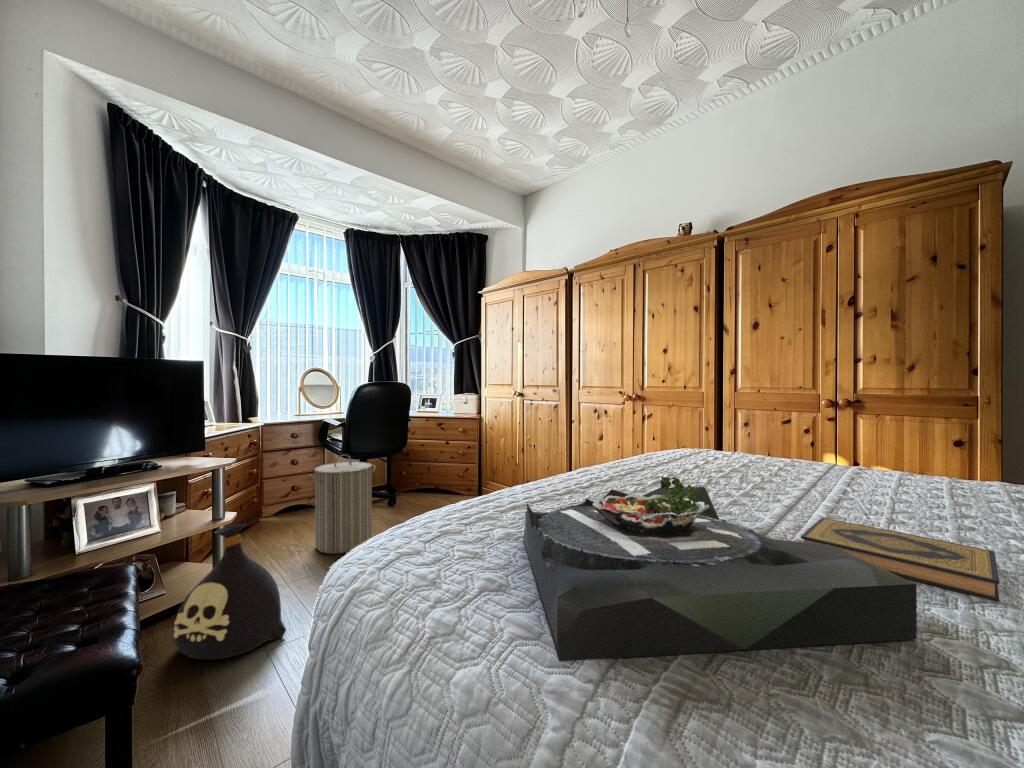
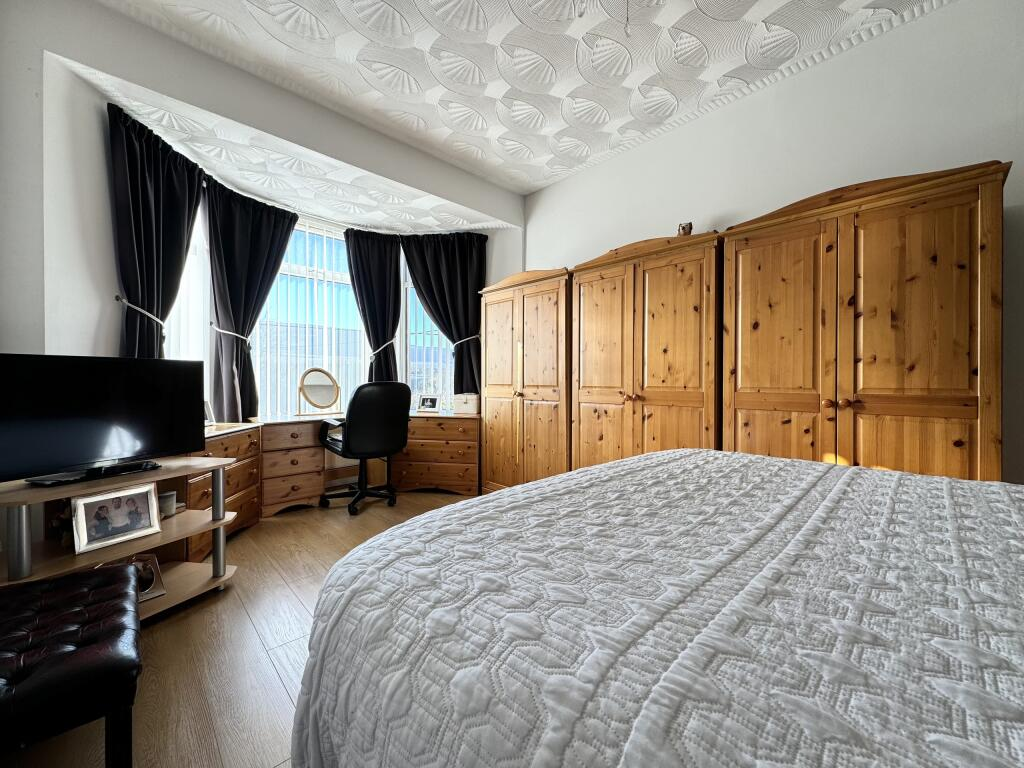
- hardback book [800,517,1000,603]
- serving tray [522,475,918,662]
- bag [172,523,287,661]
- laundry hamper [308,453,377,555]
